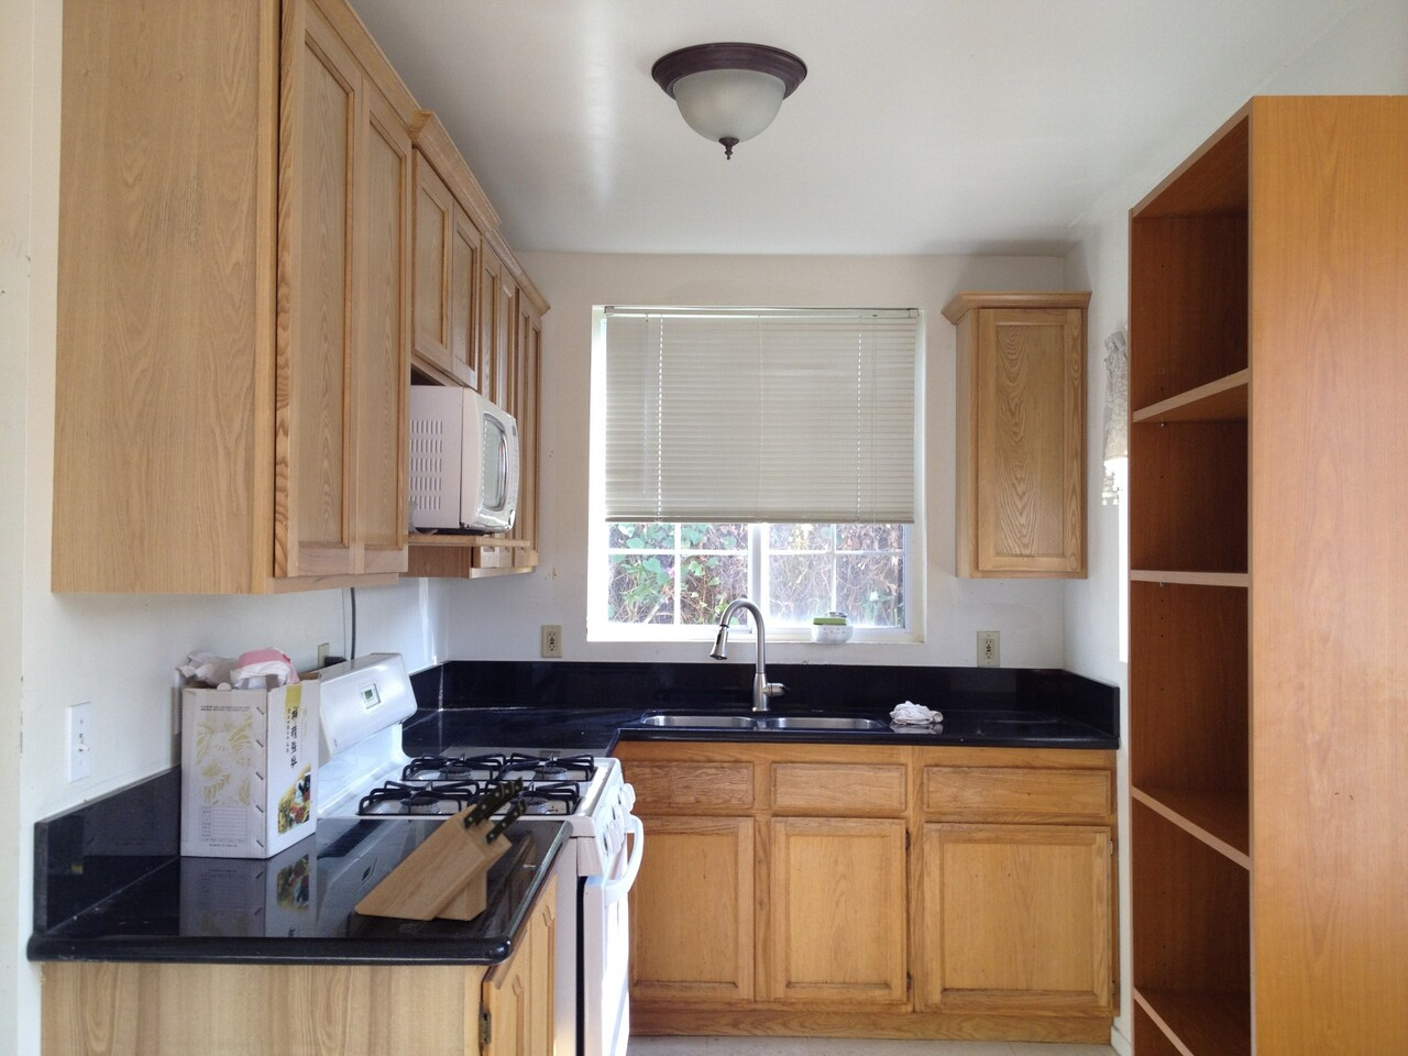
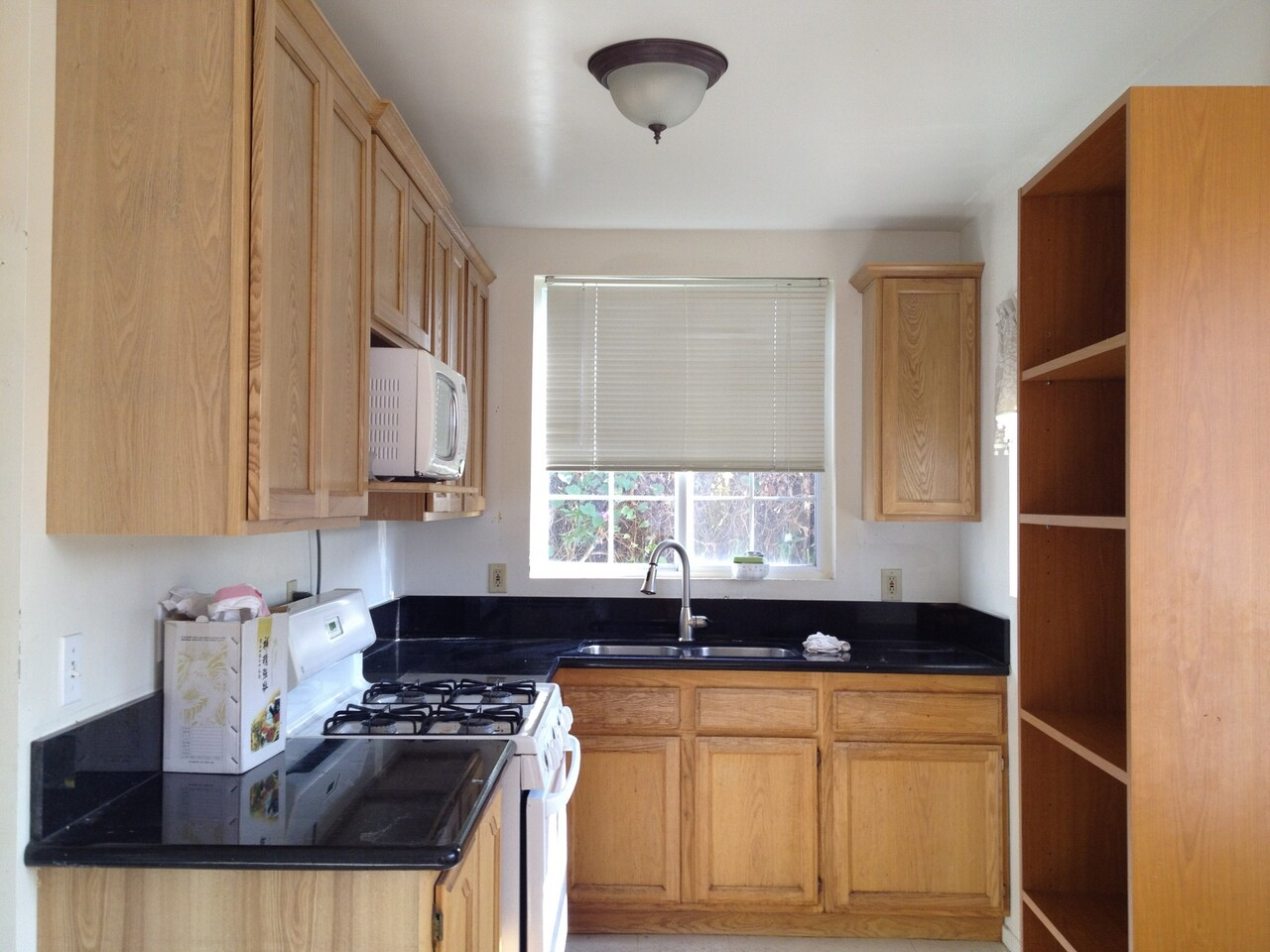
- knife block [353,774,529,922]
